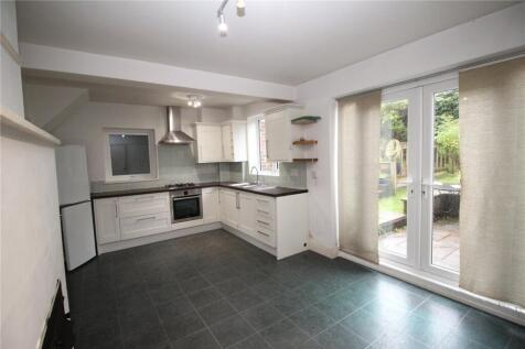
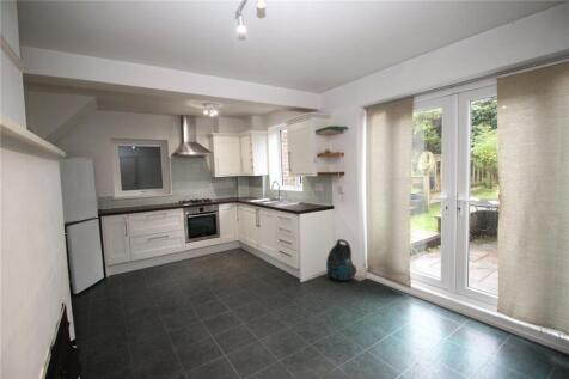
+ vacuum cleaner [325,238,357,281]
